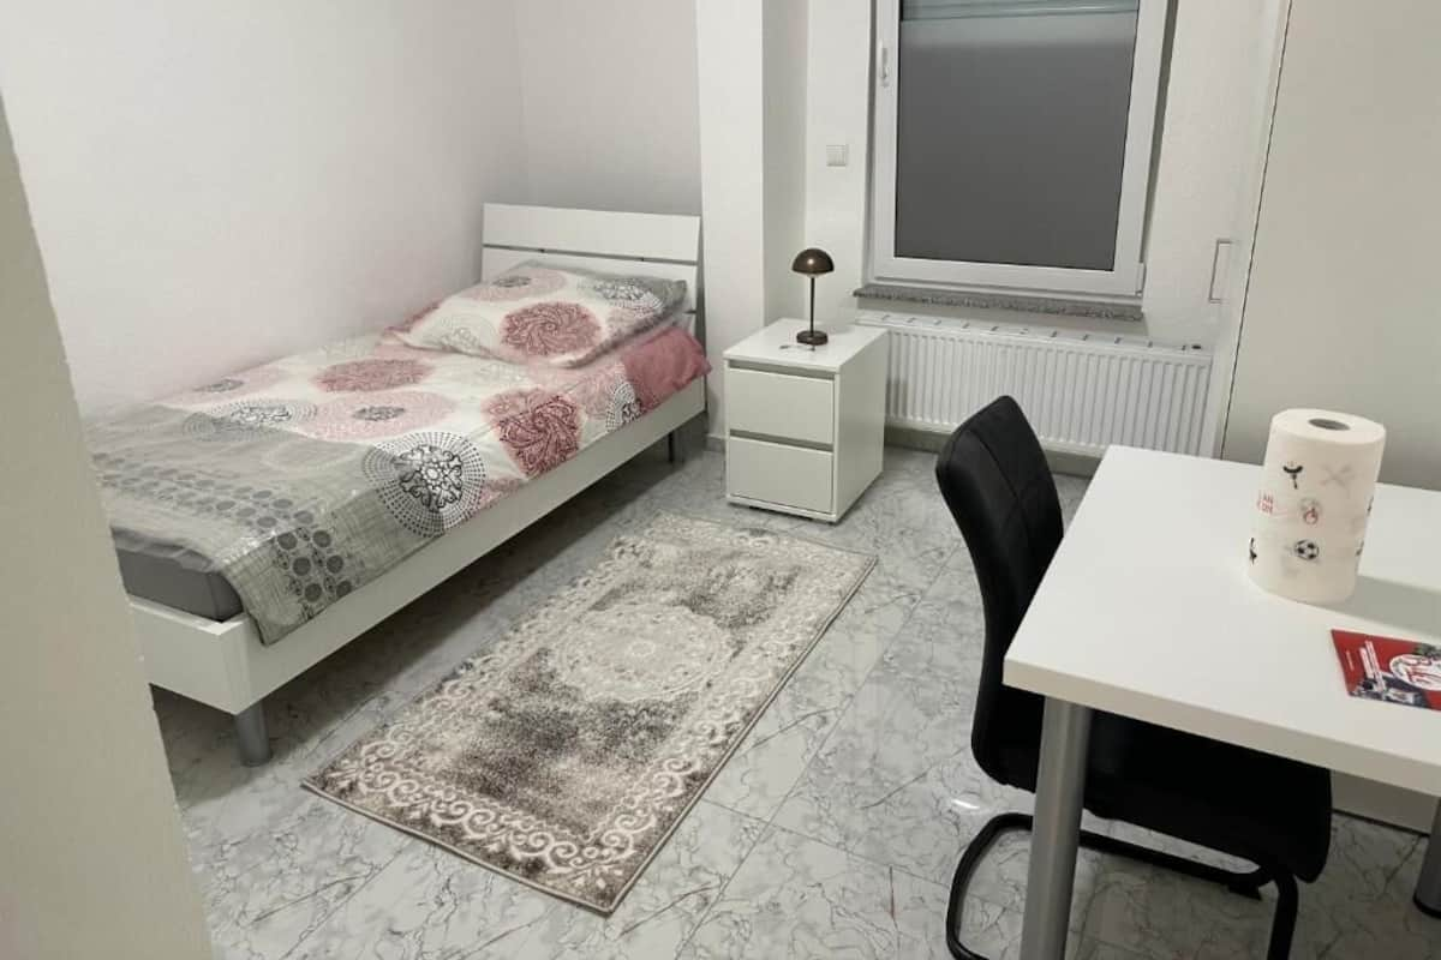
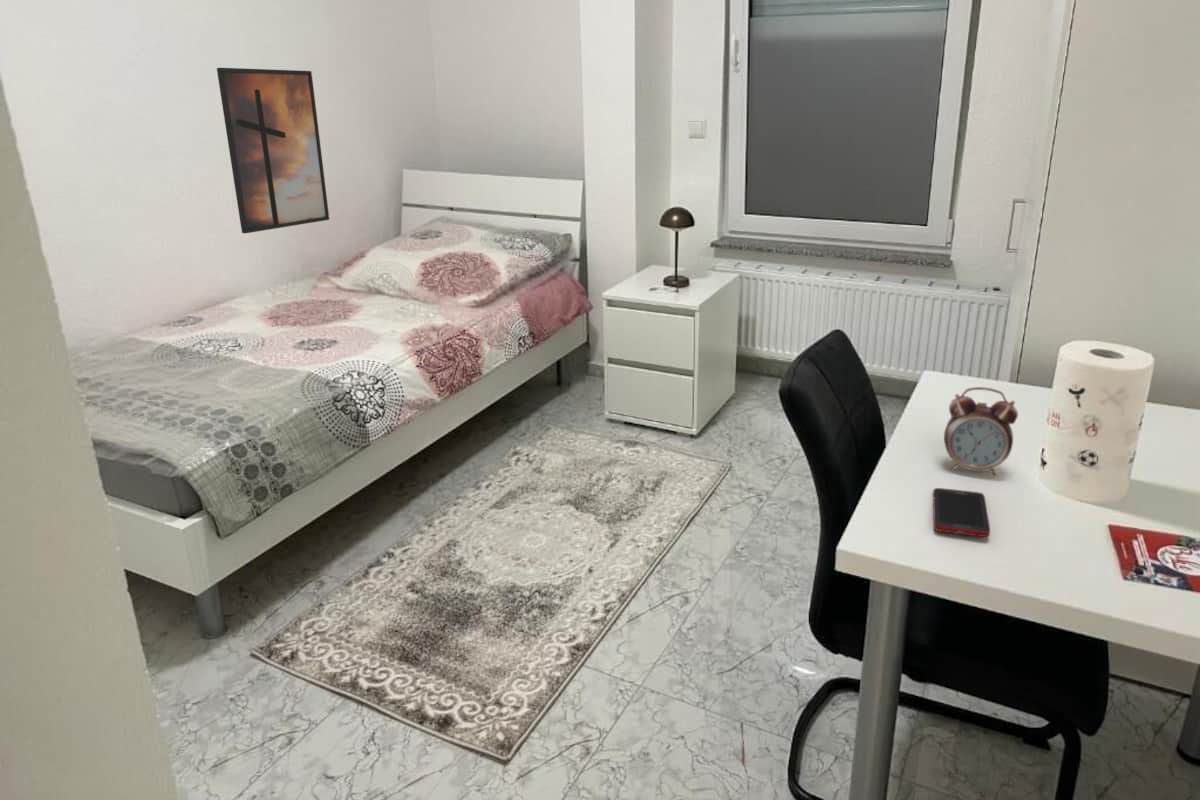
+ cell phone [932,487,991,538]
+ alarm clock [943,386,1019,478]
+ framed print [216,67,330,234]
